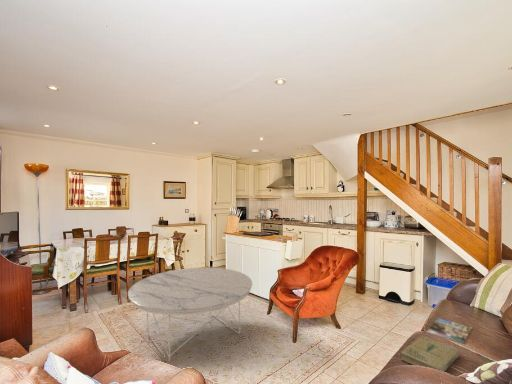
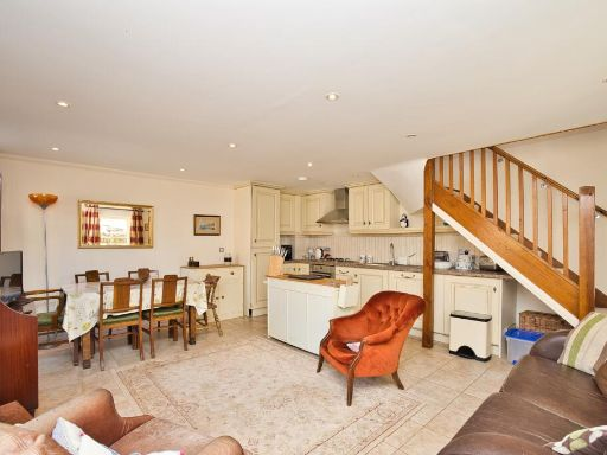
- magazine [426,317,472,345]
- coffee table [127,267,253,363]
- book [400,335,461,373]
